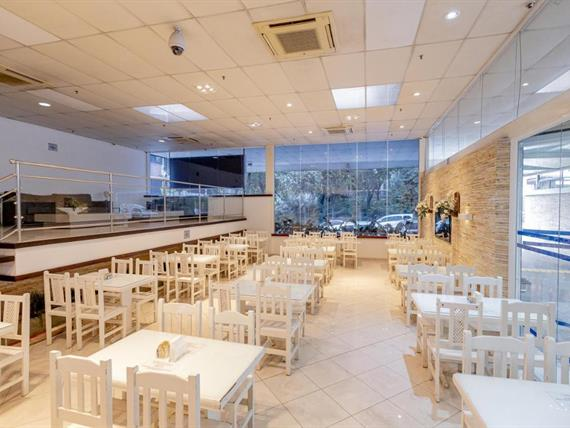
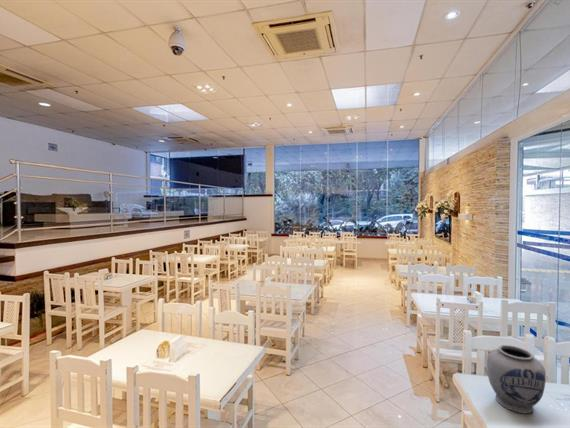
+ vase [486,344,547,415]
